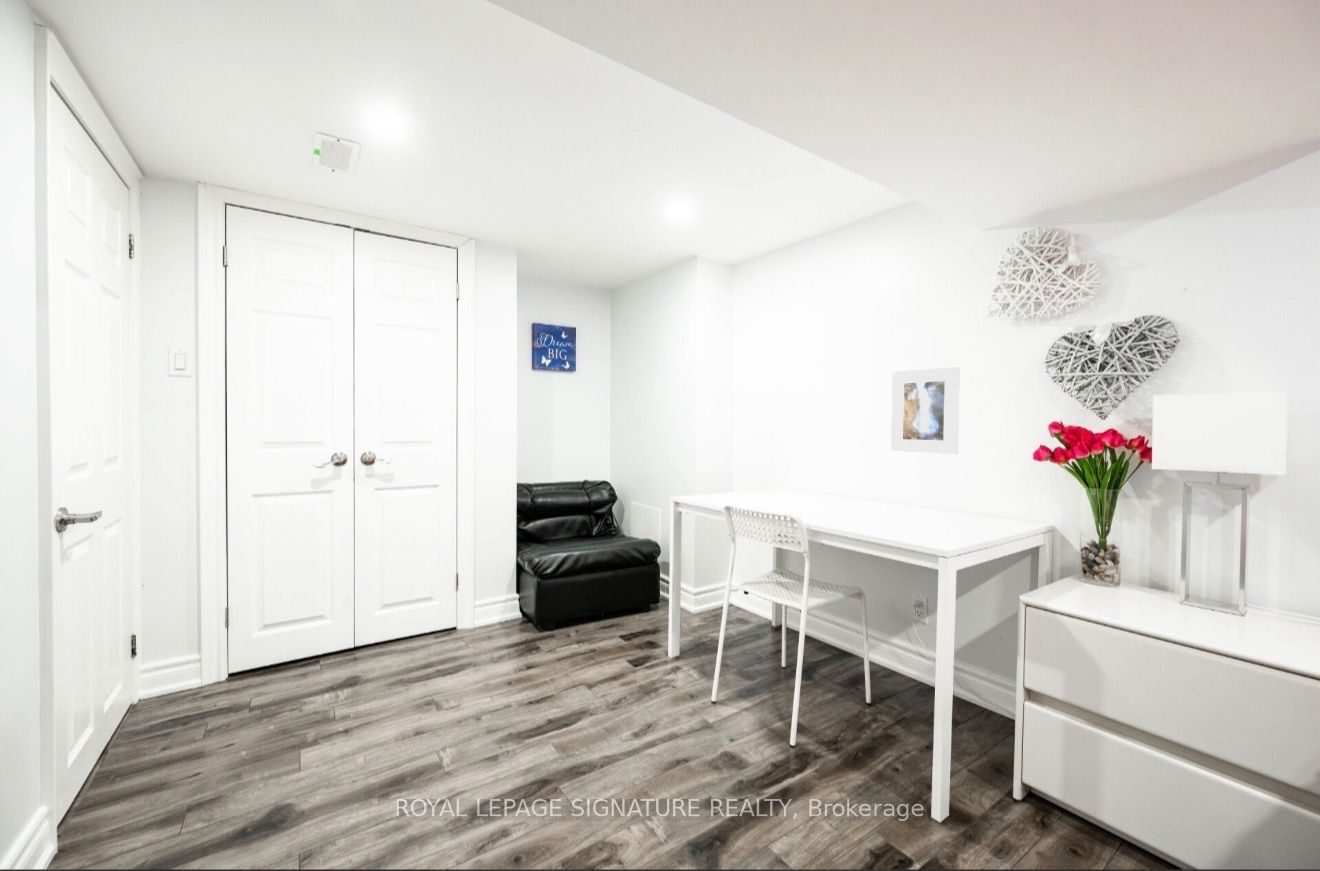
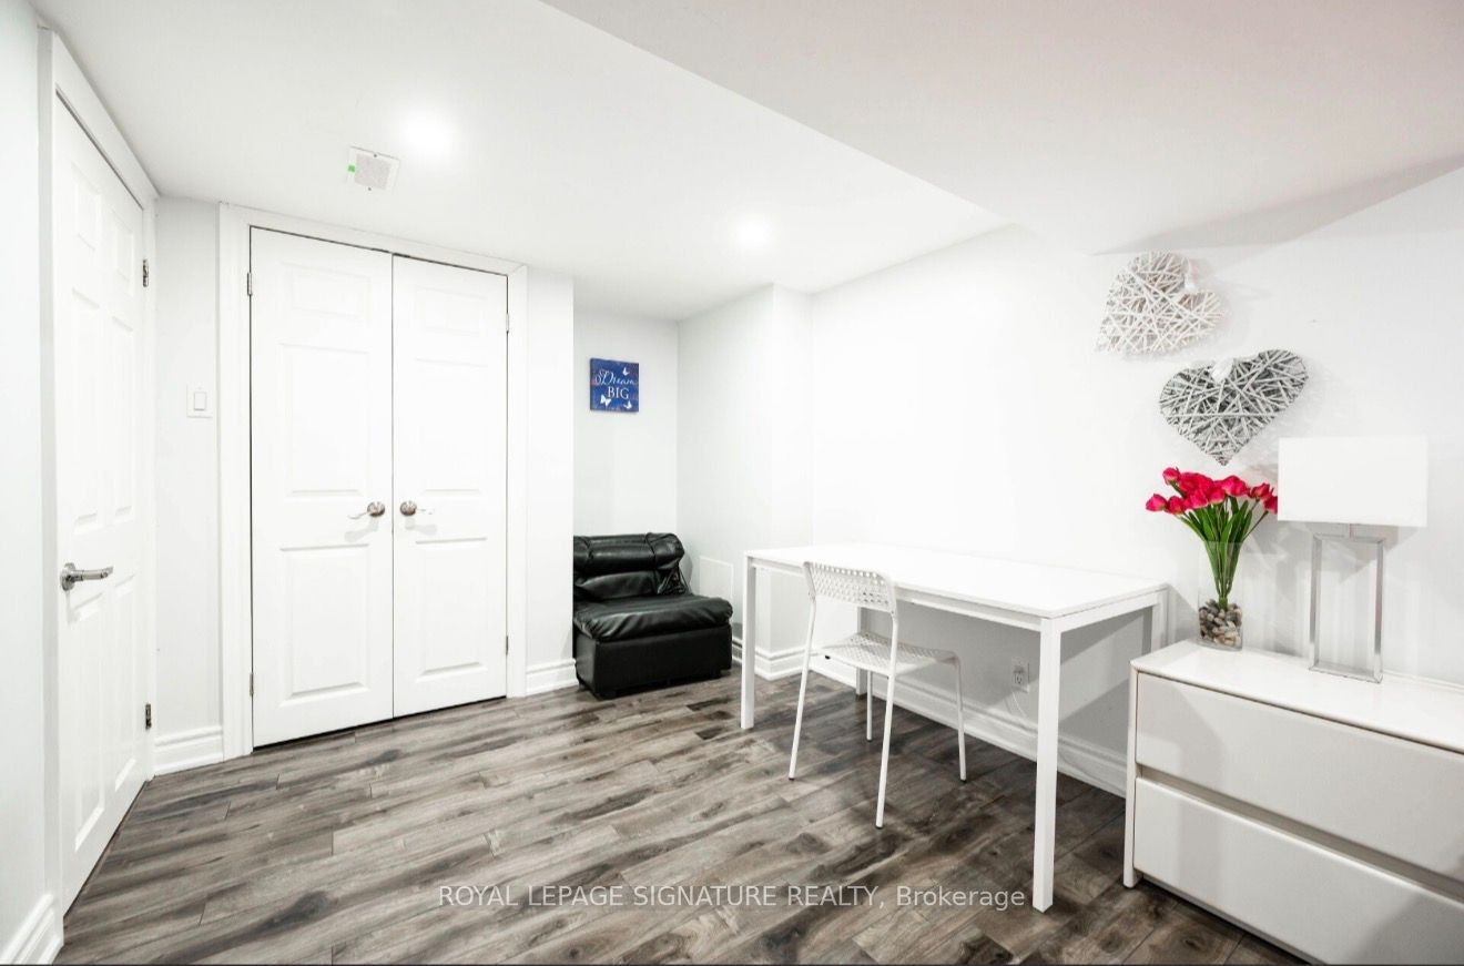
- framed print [890,366,961,455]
